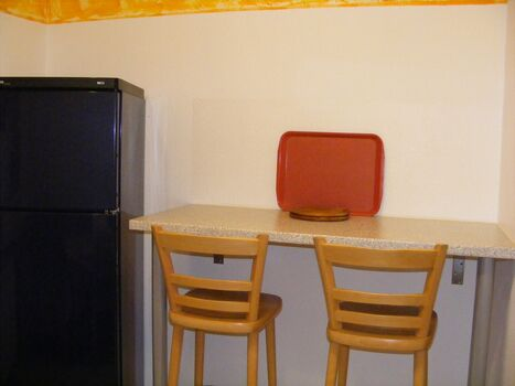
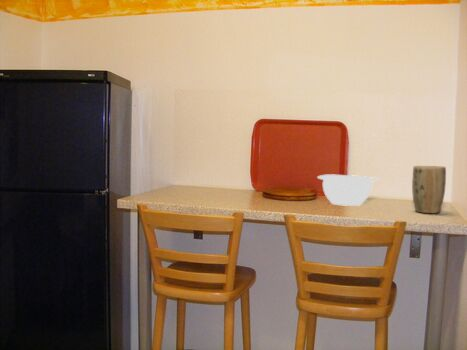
+ mixing bowl [316,173,379,207]
+ plant pot [411,165,447,214]
